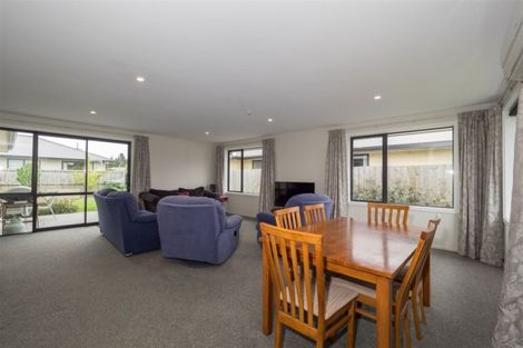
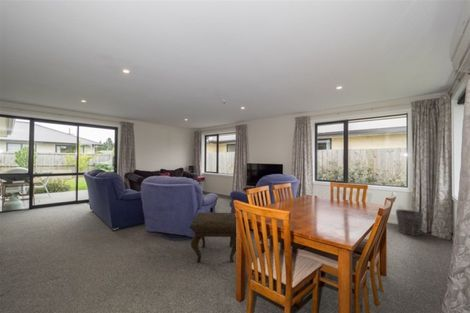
+ side table [189,212,237,263]
+ waste bin [395,209,424,237]
